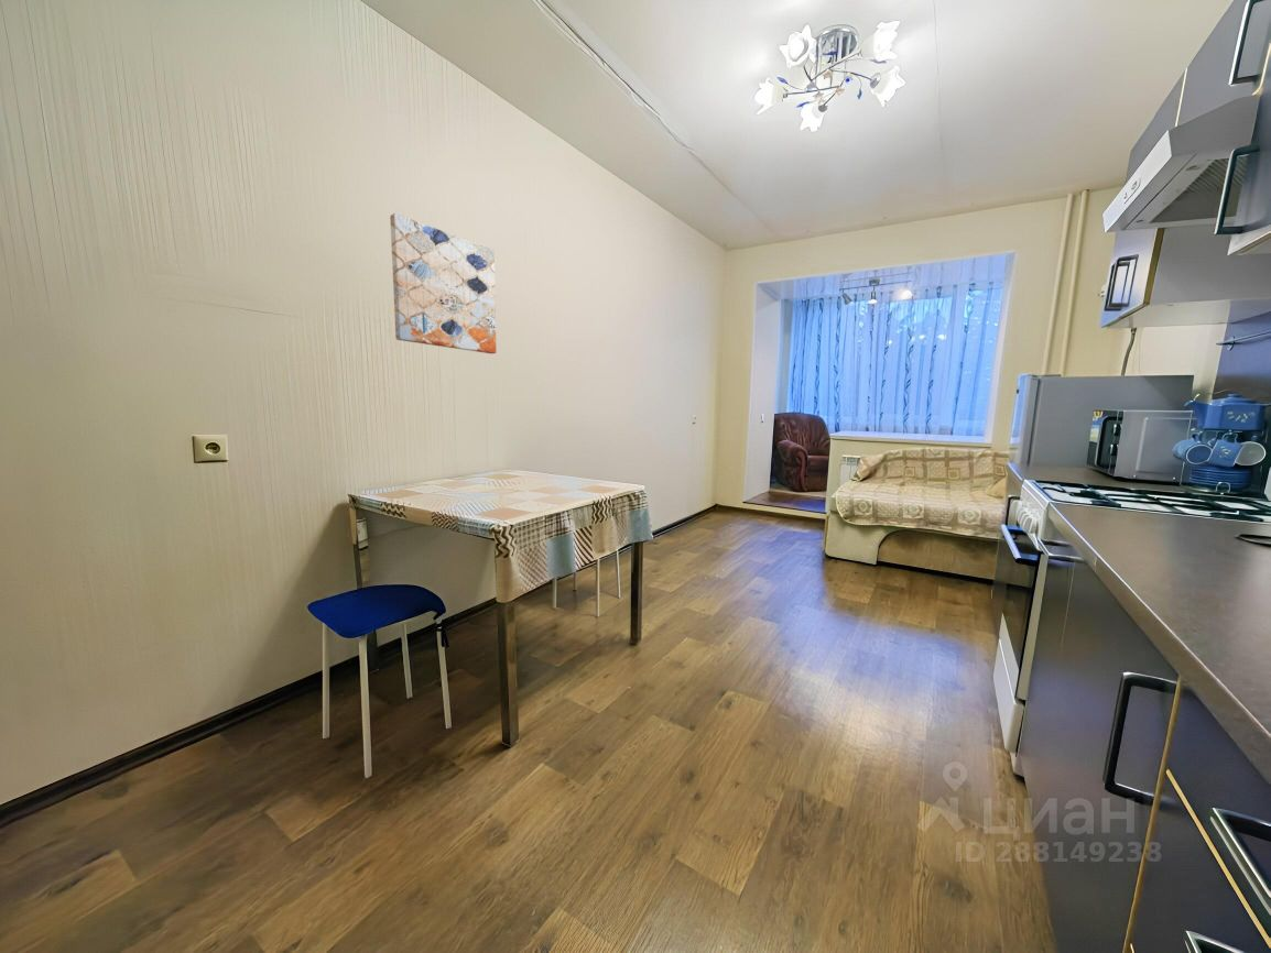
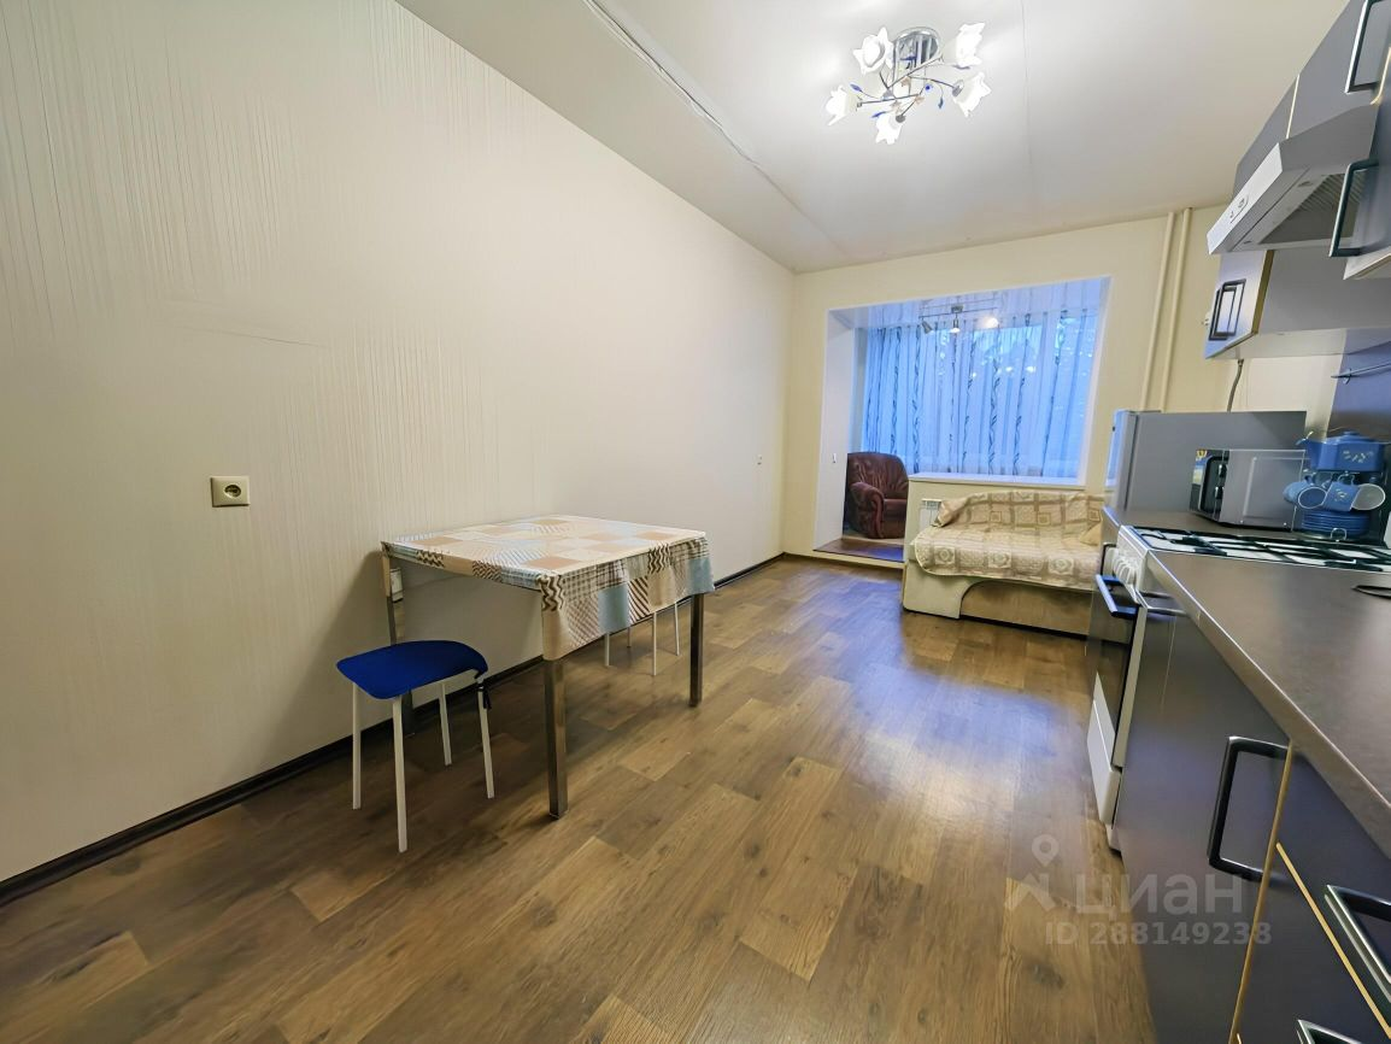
- wall art [389,212,498,354]
